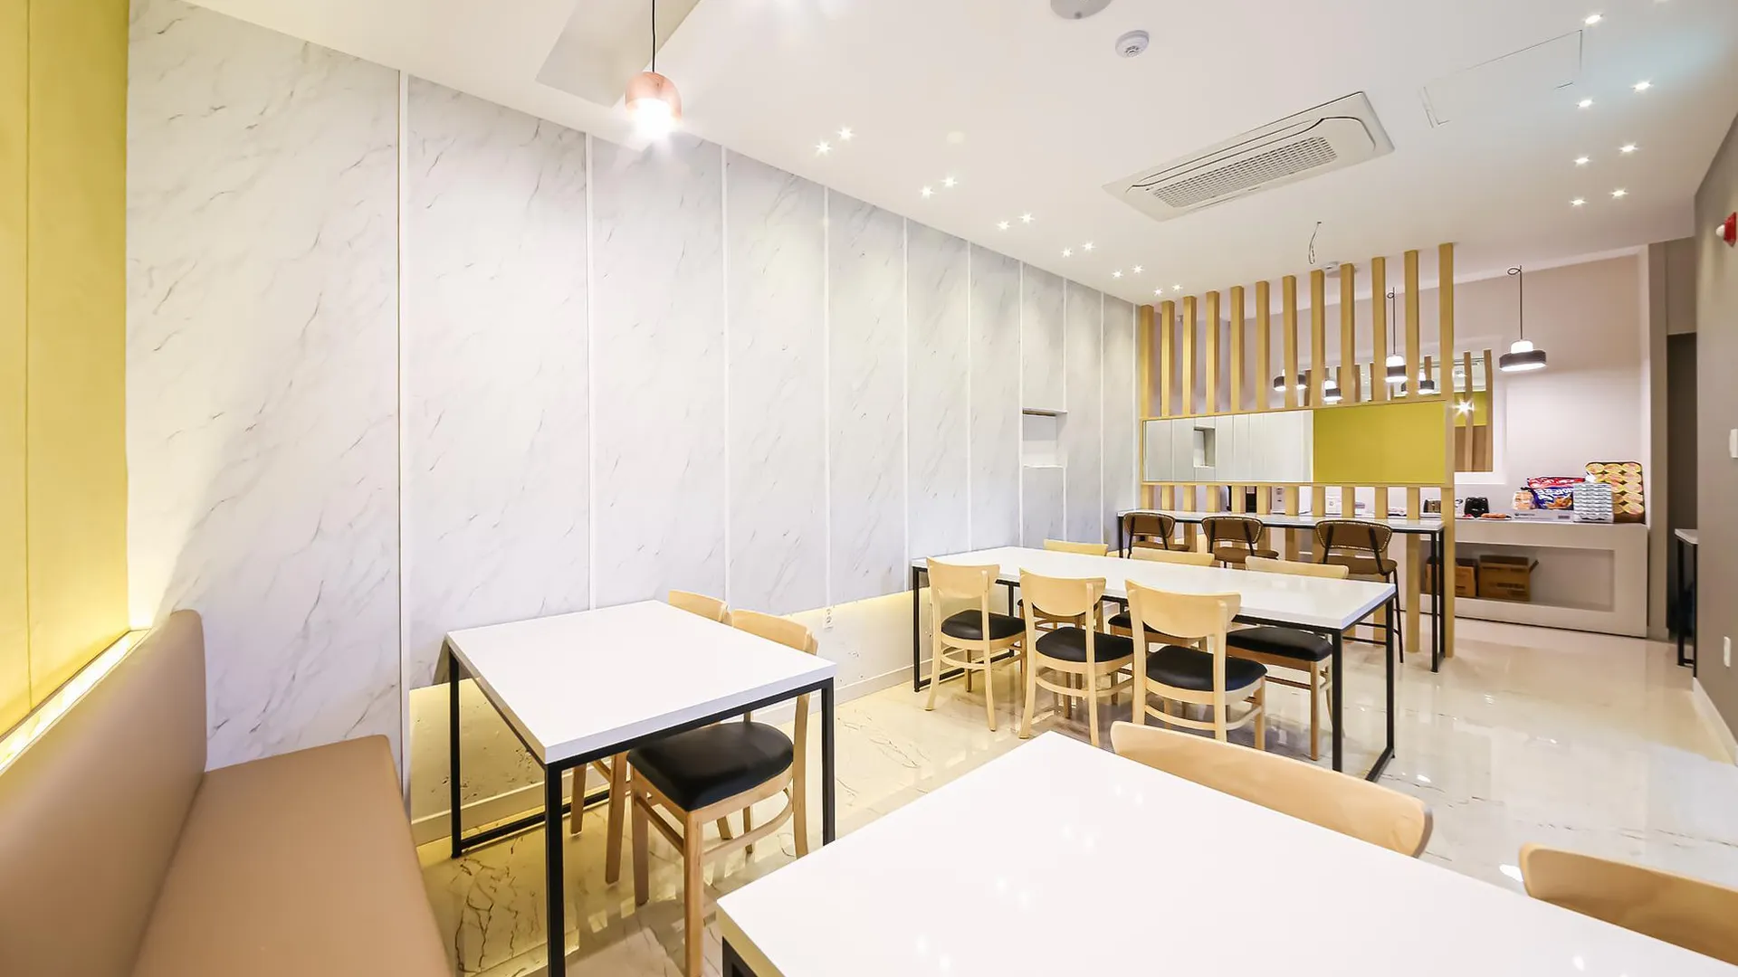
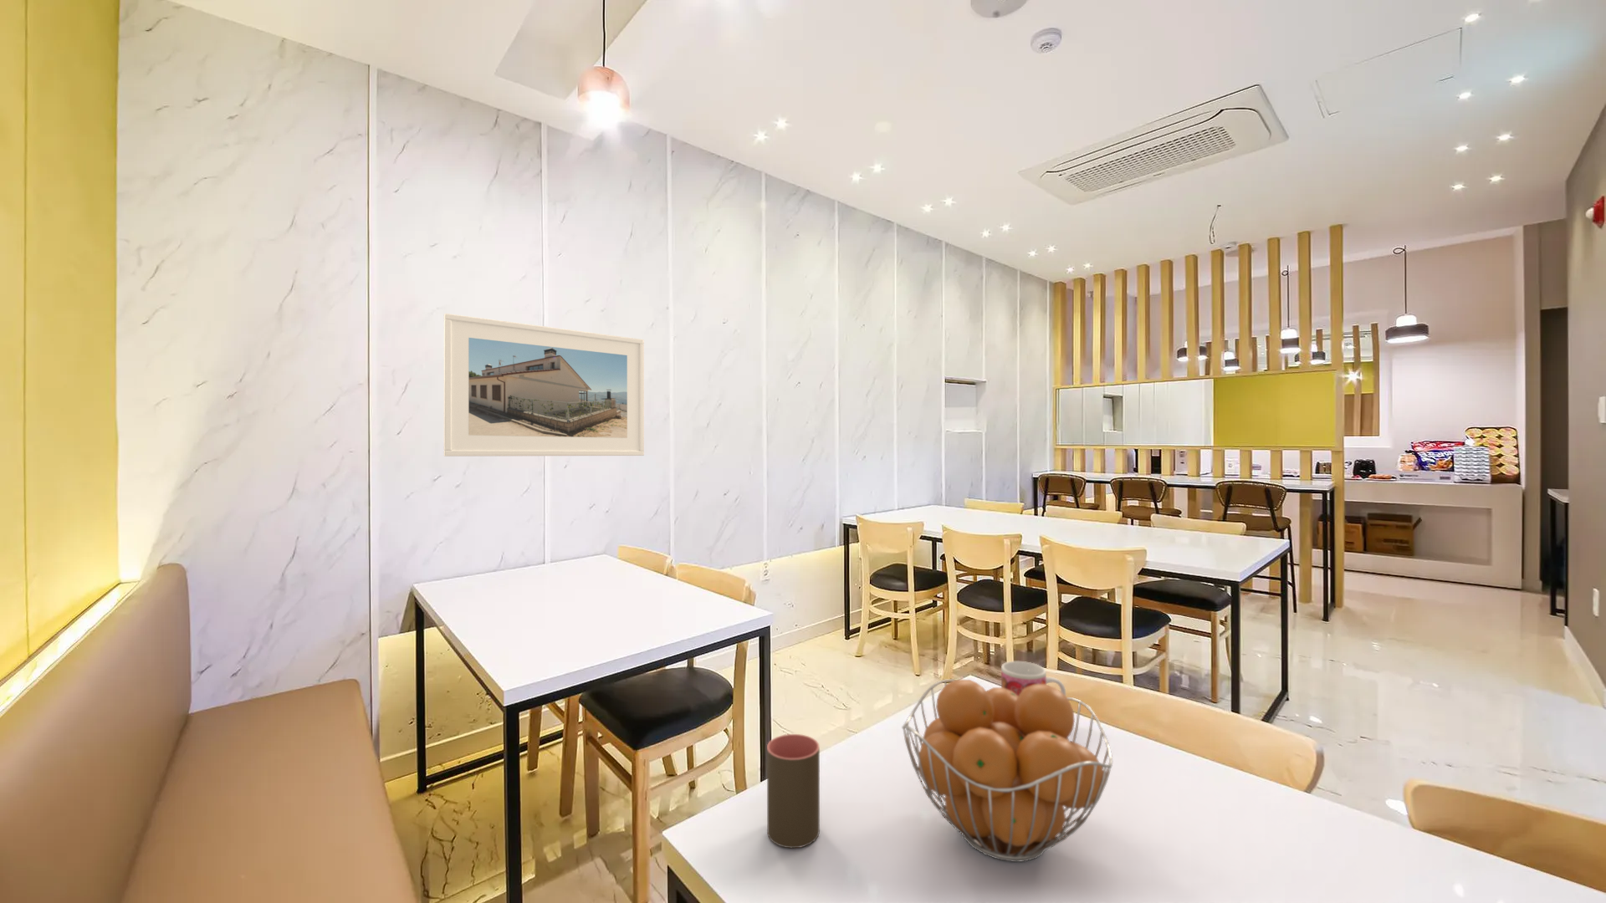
+ cup [767,733,821,849]
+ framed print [443,313,645,458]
+ mug [1000,660,1067,697]
+ fruit basket [901,679,1113,863]
